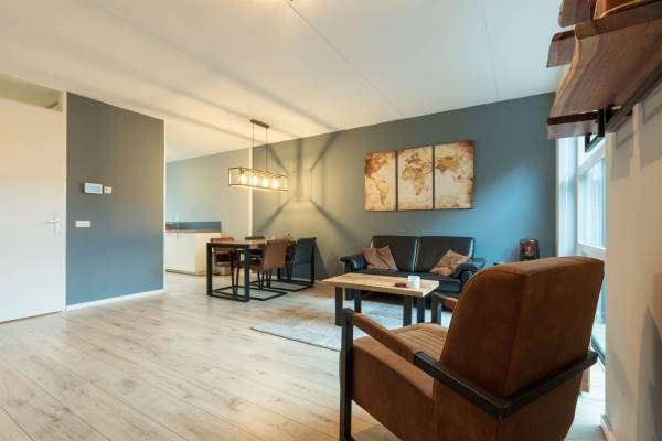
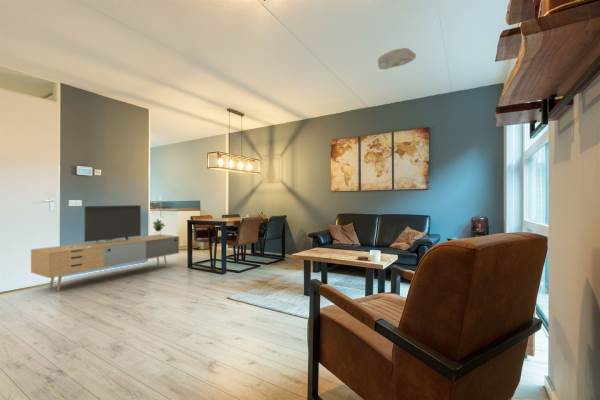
+ media console [30,204,180,292]
+ mineral sample [377,47,417,70]
